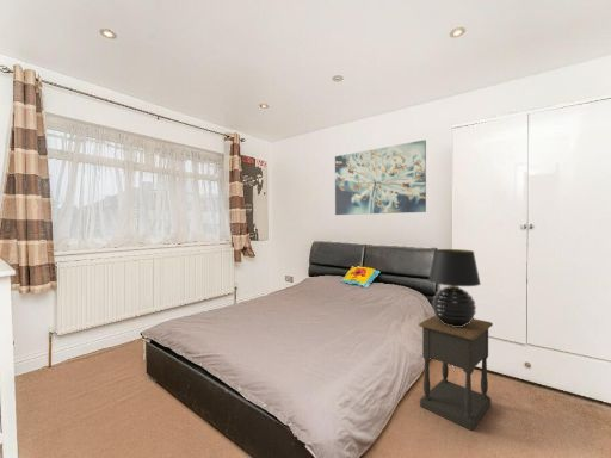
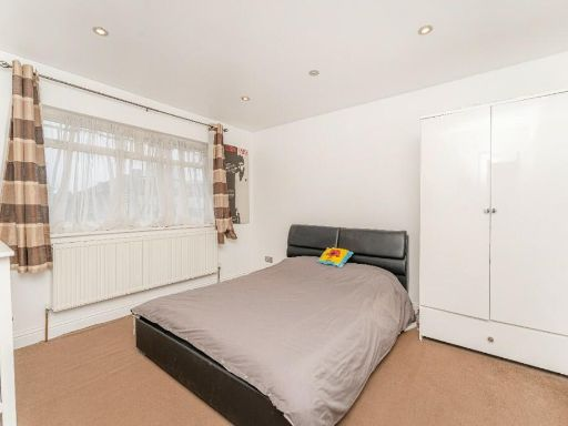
- wall art [334,138,427,216]
- nightstand [418,315,494,432]
- table lamp [427,248,482,327]
